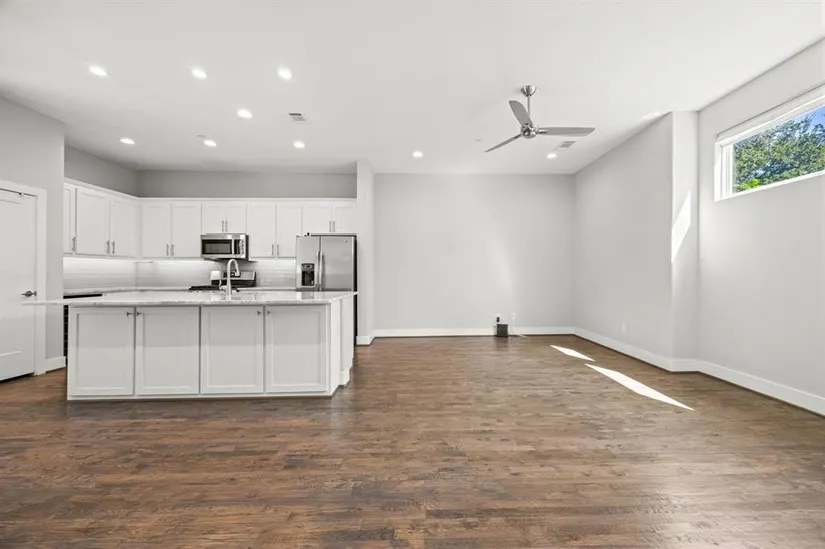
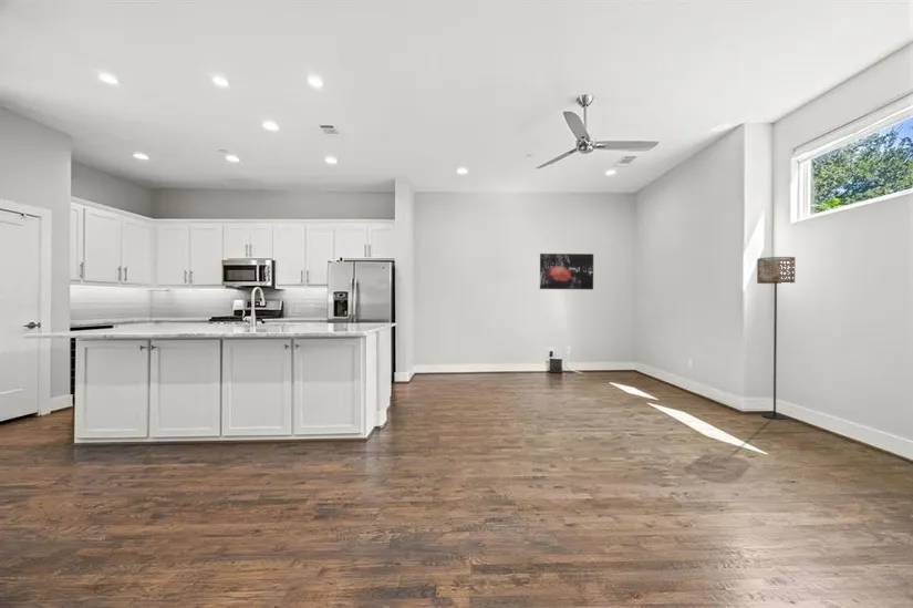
+ floor lamp [756,256,796,421]
+ wall art [539,253,594,290]
